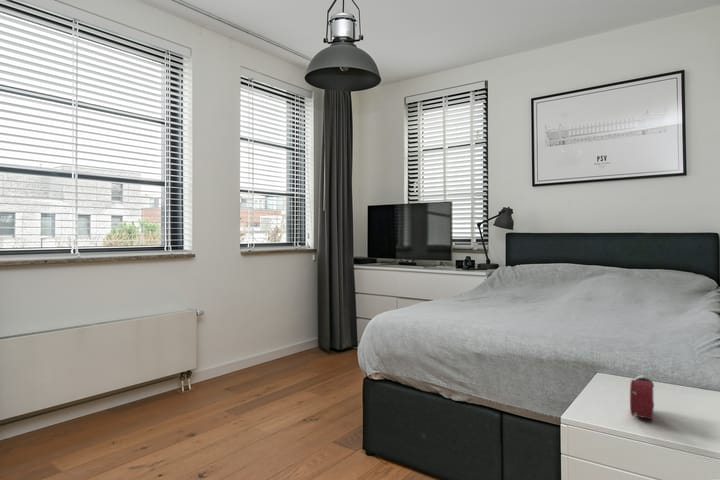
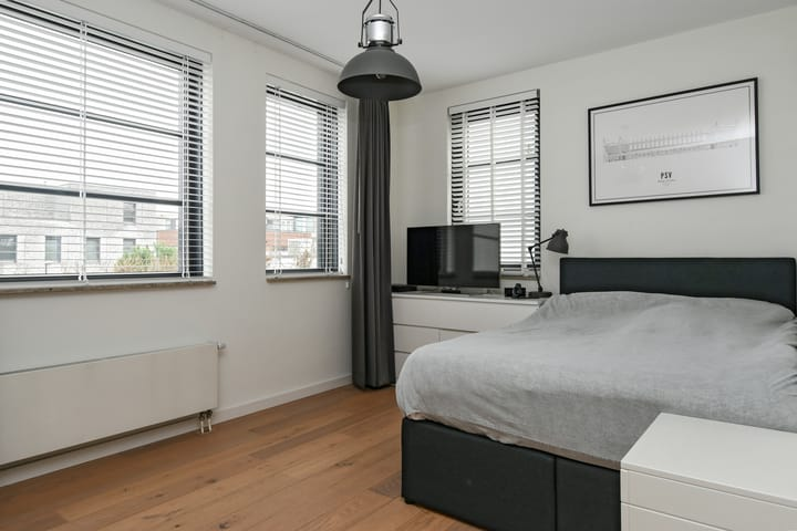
- alarm clock [629,374,655,421]
